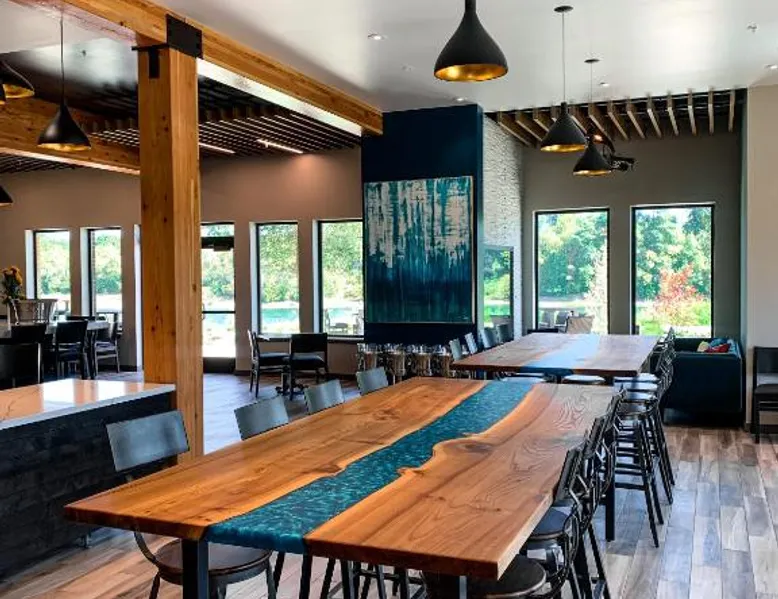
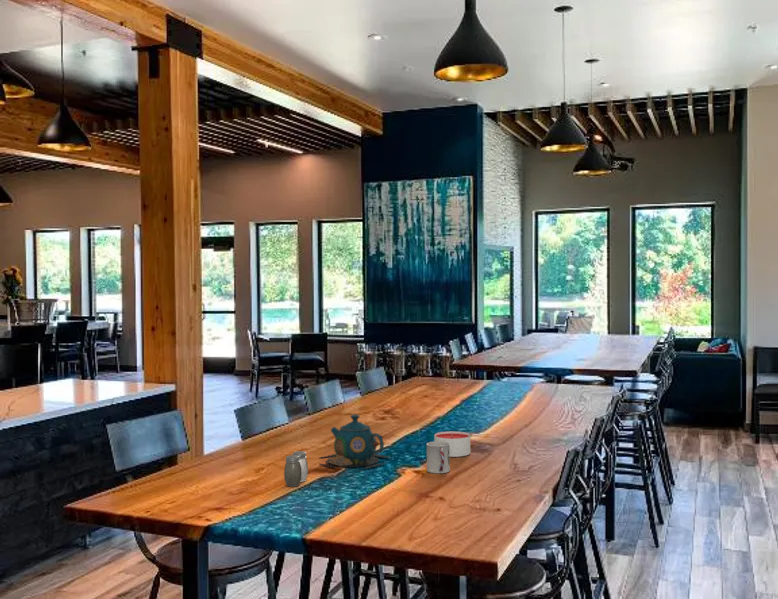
+ candle [433,430,471,458]
+ salt and pepper shaker [283,450,309,488]
+ cup [426,441,451,474]
+ teapot [318,413,392,470]
